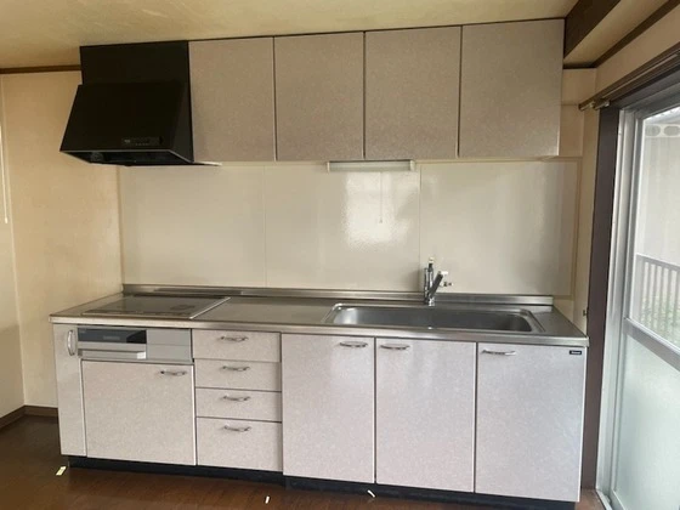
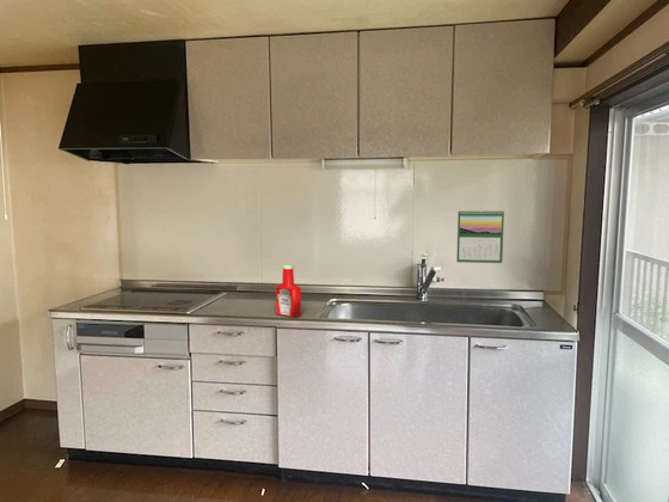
+ calendar [455,208,505,264]
+ soap bottle [275,263,302,319]
